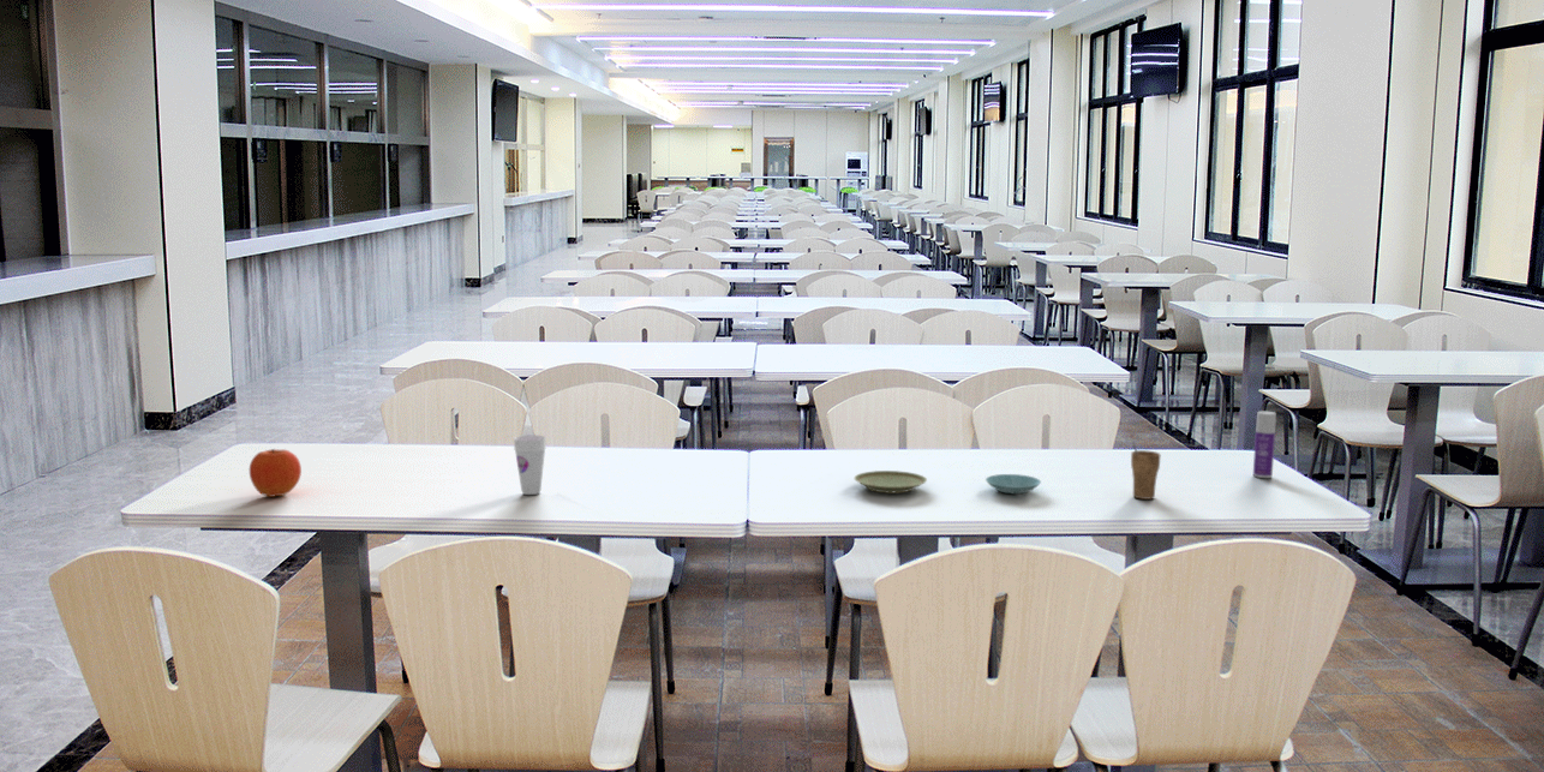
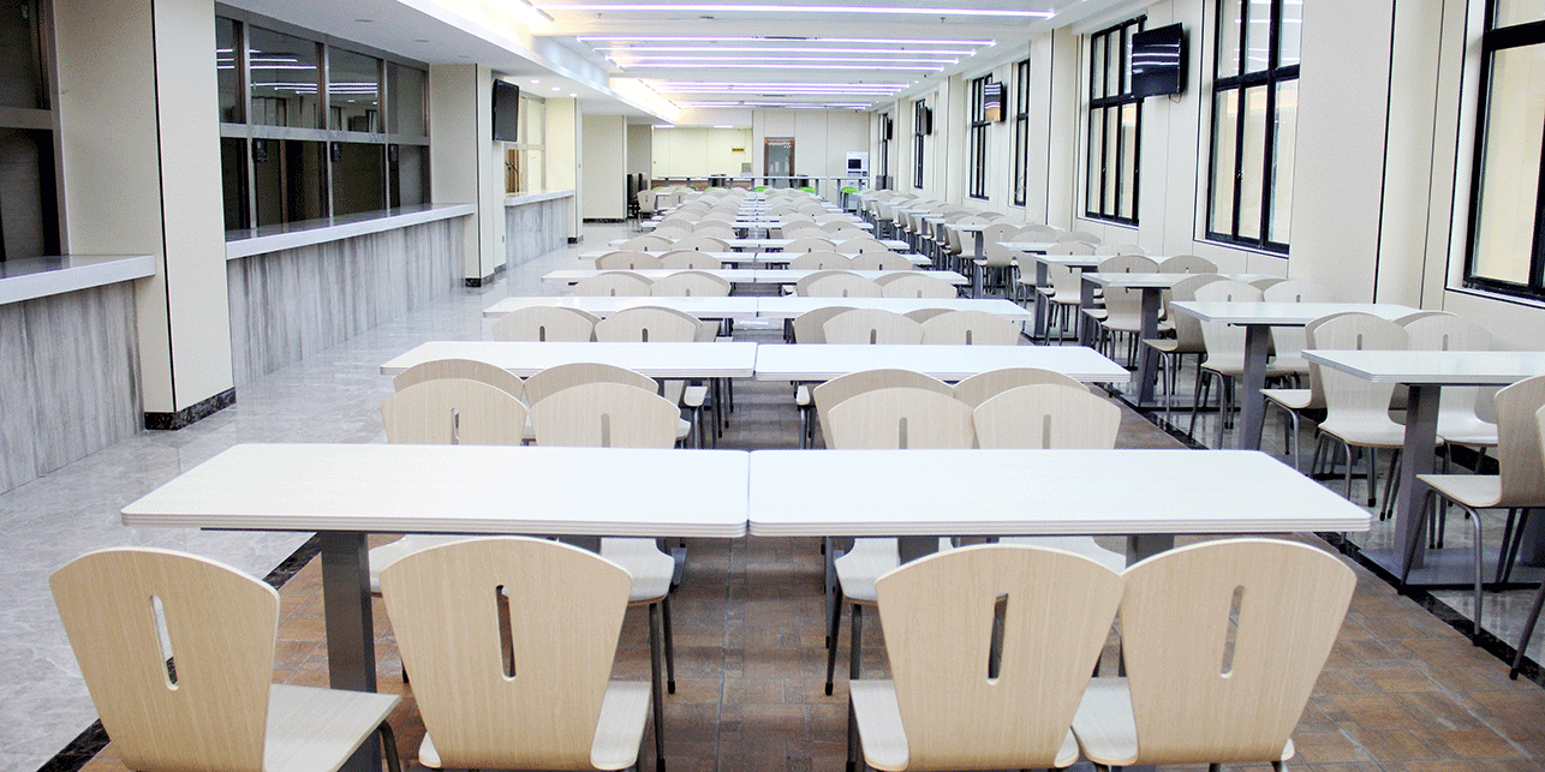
- plate [854,469,928,493]
- cup [1130,441,1162,501]
- saucer [985,473,1042,495]
- bottle [1252,411,1277,479]
- fruit [249,448,303,498]
- cup [513,433,547,496]
